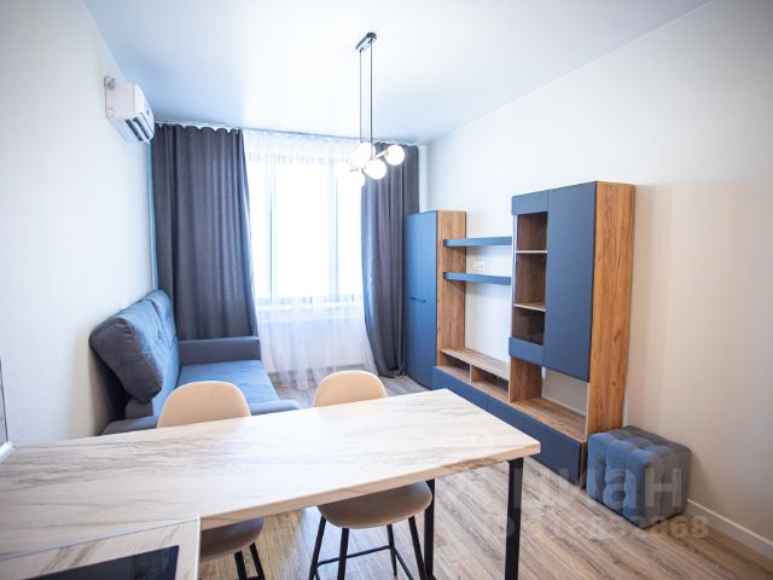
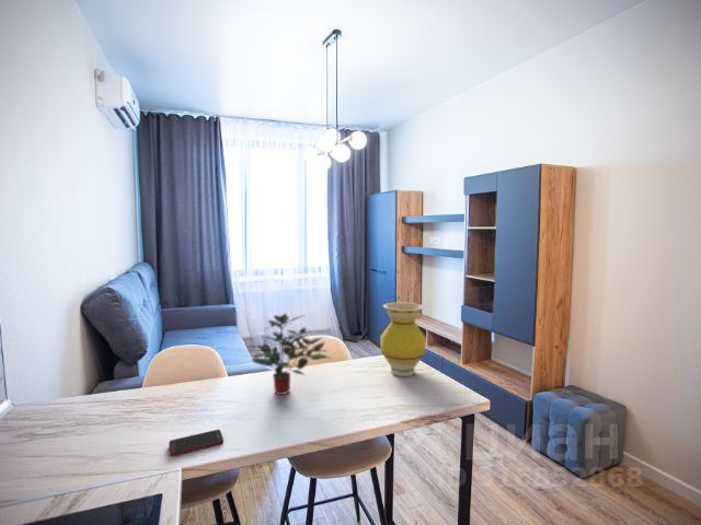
+ vase [379,301,427,377]
+ potted plant [251,312,333,396]
+ cell phone [168,429,225,457]
